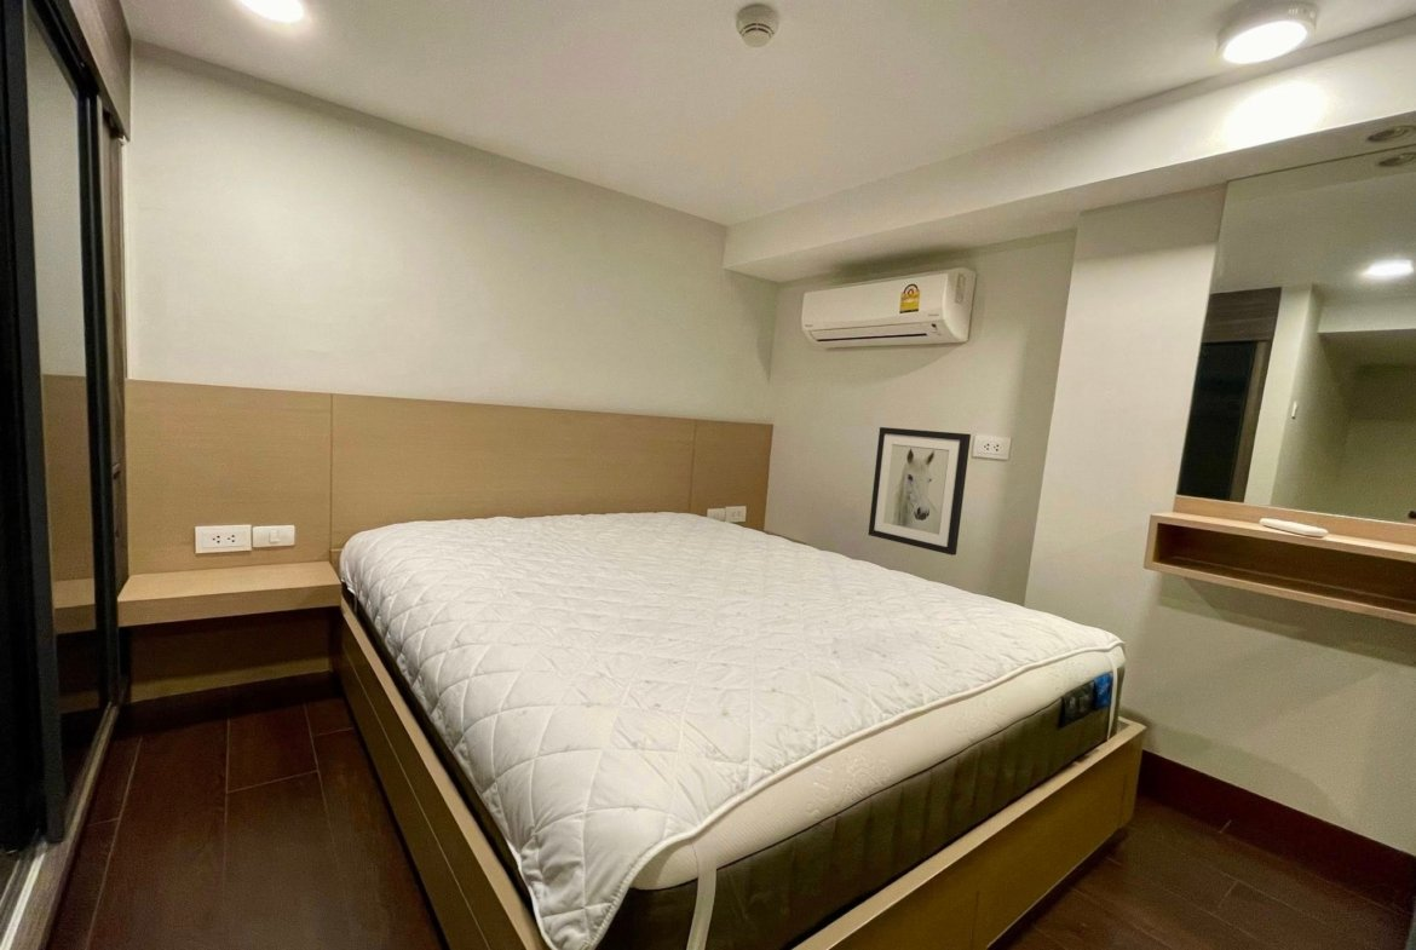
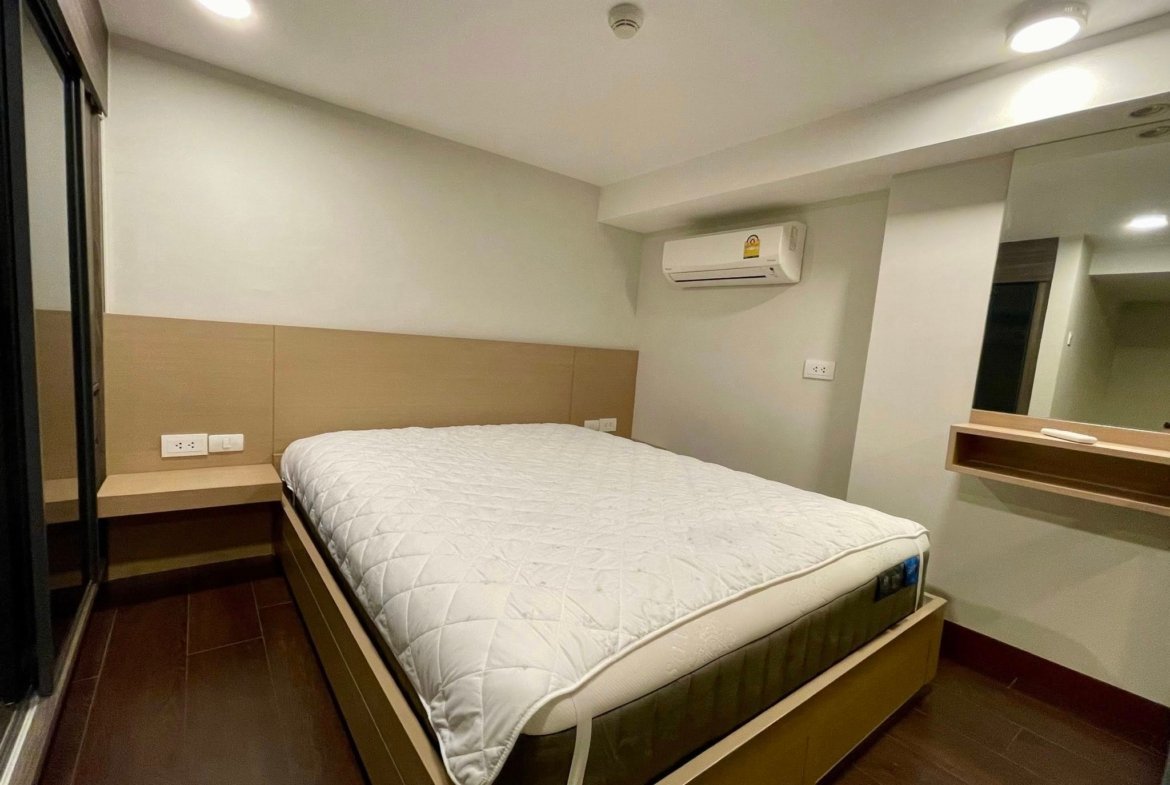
- wall art [868,426,972,557]
